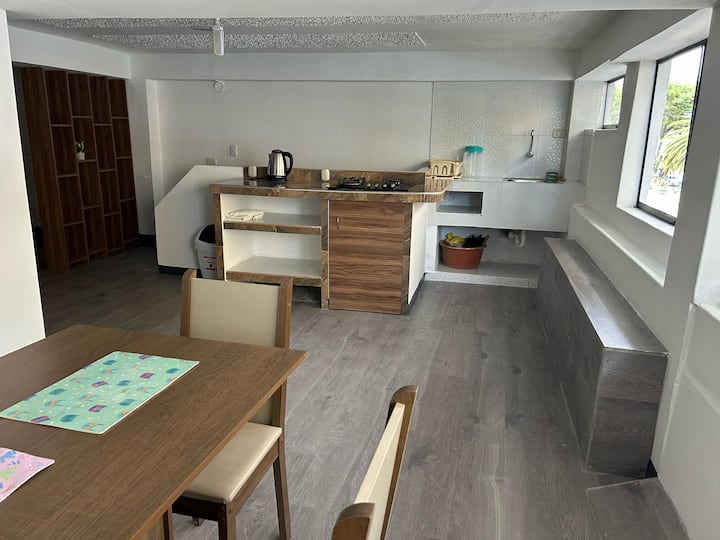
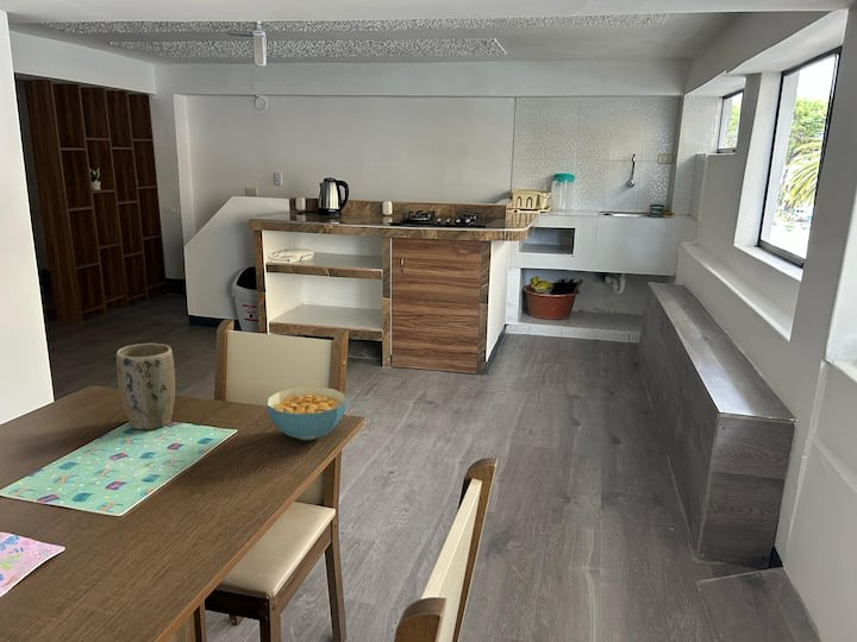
+ plant pot [115,342,176,430]
+ cereal bowl [265,385,348,441]
